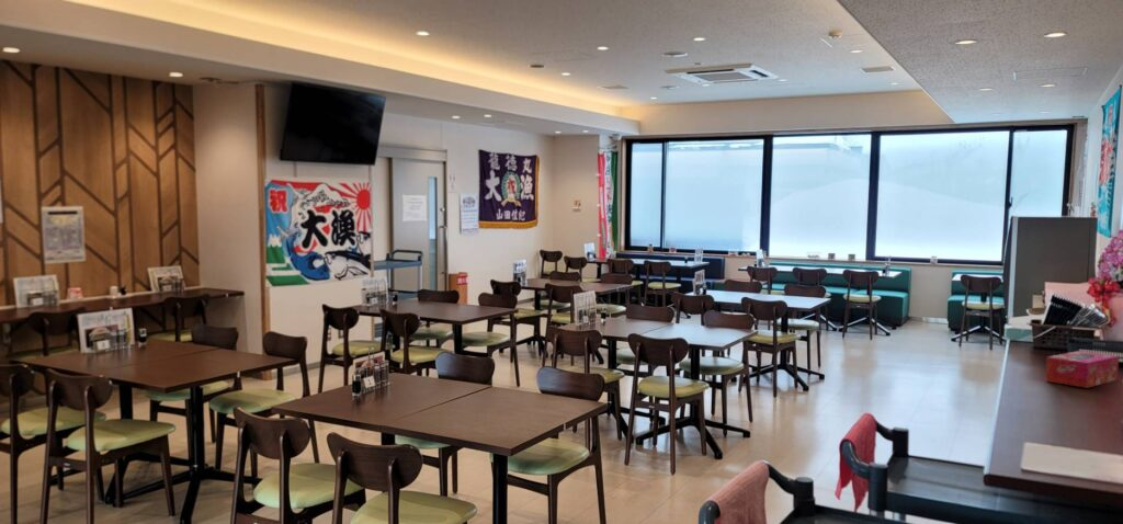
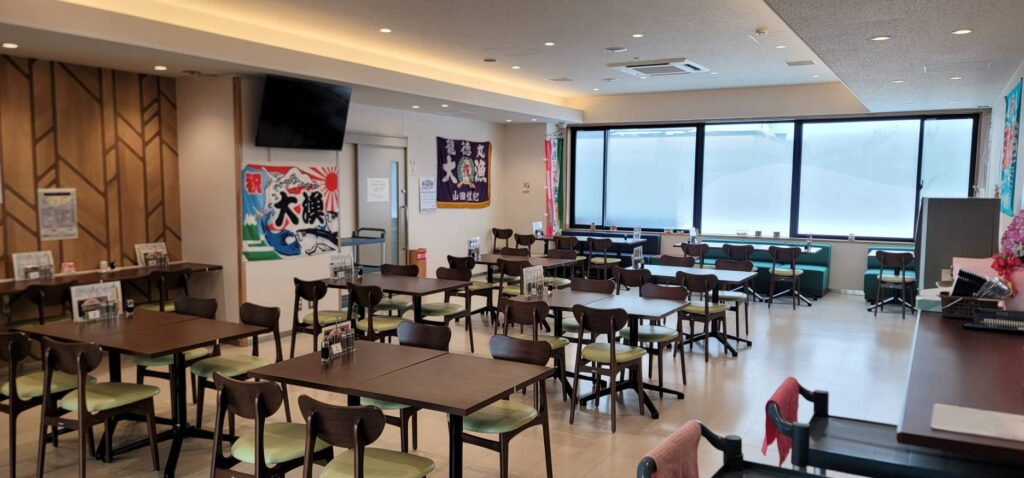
- tissue box [1044,350,1120,389]
